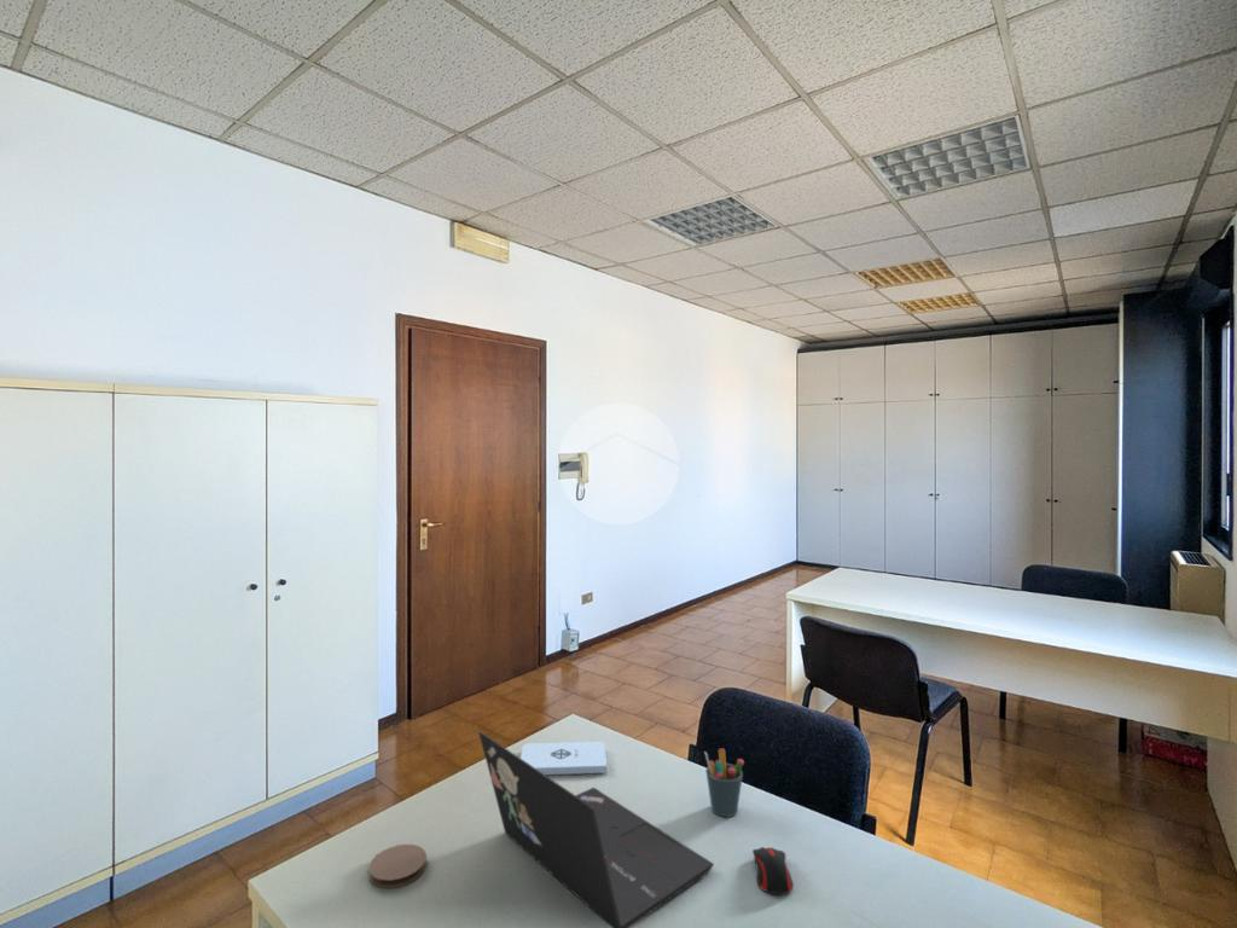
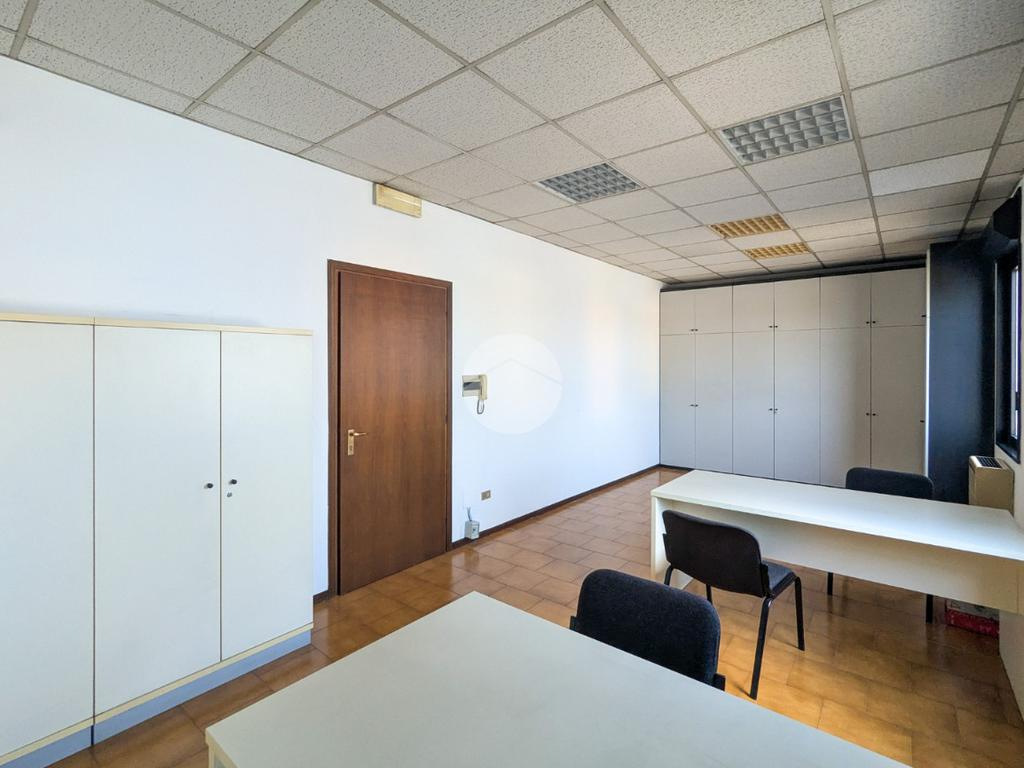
- coaster [367,843,428,889]
- computer mouse [751,846,795,895]
- notepad [519,741,608,776]
- laptop [477,730,715,928]
- pen holder [703,748,745,818]
